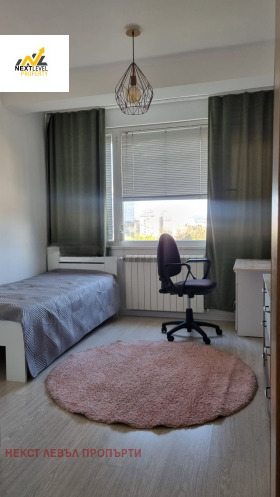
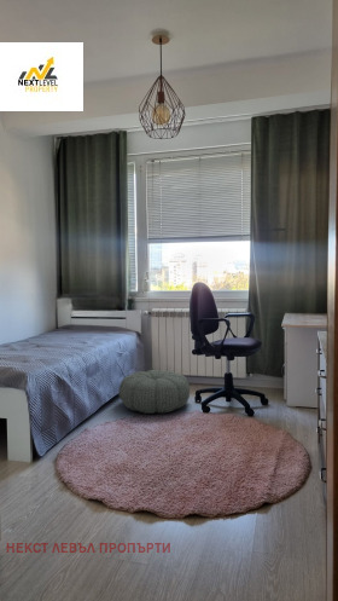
+ pouf [118,369,191,415]
